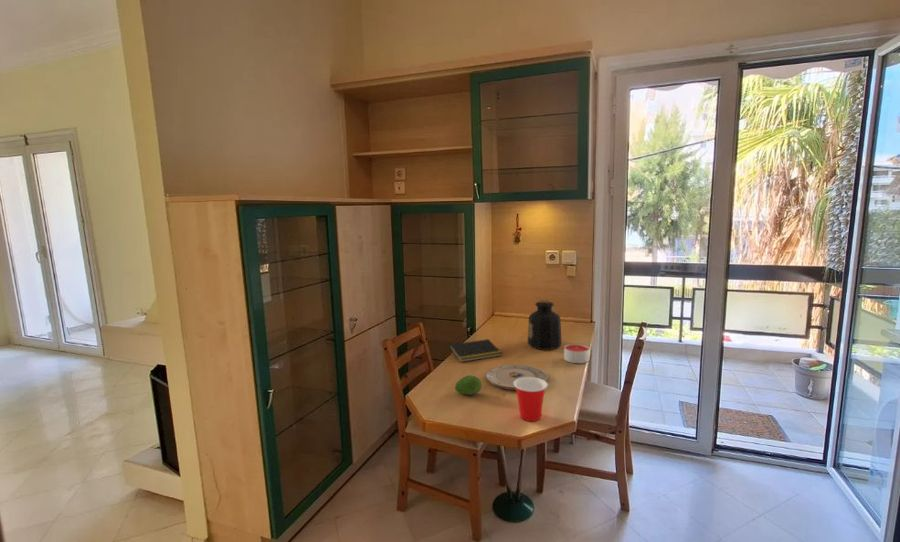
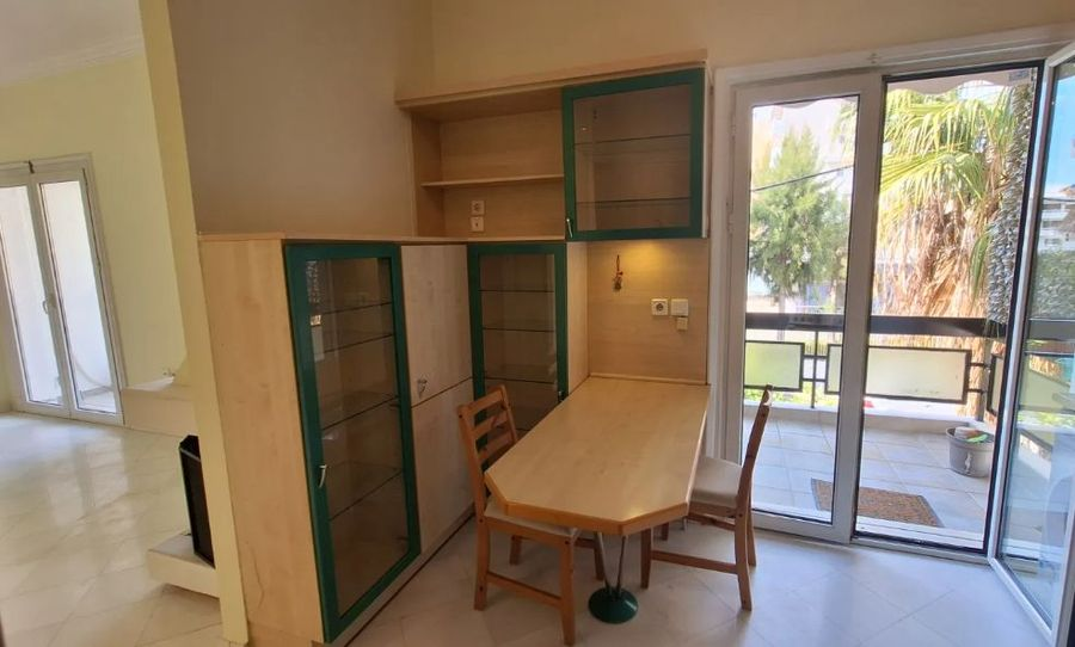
- fruit [454,374,483,396]
- candle [563,343,590,364]
- notepad [448,338,503,363]
- plate [485,364,549,391]
- bottle [527,299,563,351]
- cup [513,377,549,422]
